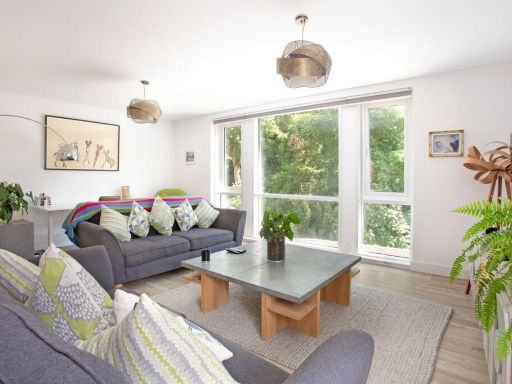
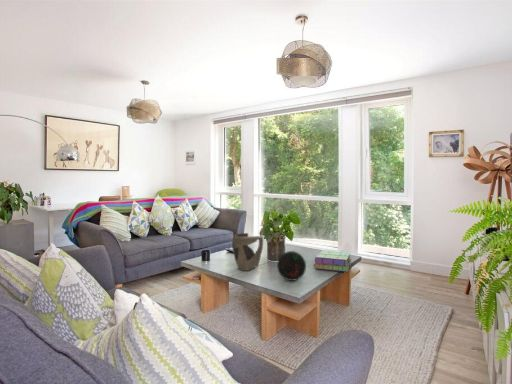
+ decorative orb [276,250,307,282]
+ decorative bowl [231,232,266,271]
+ stack of books [313,249,352,273]
